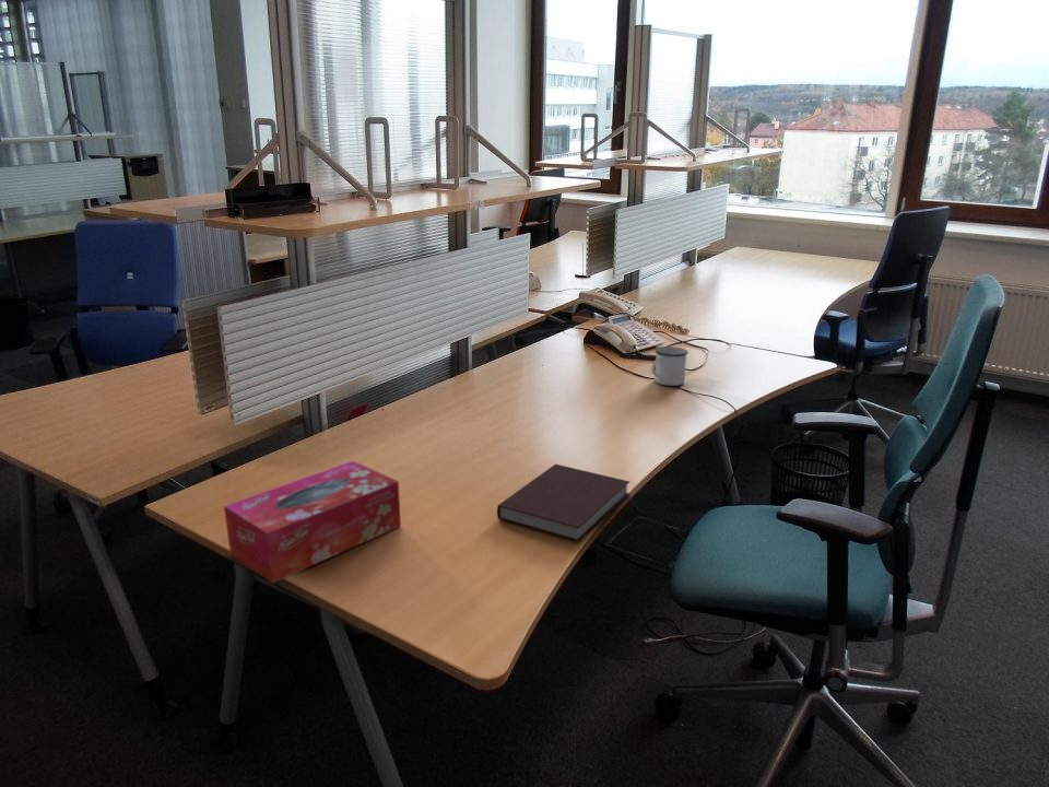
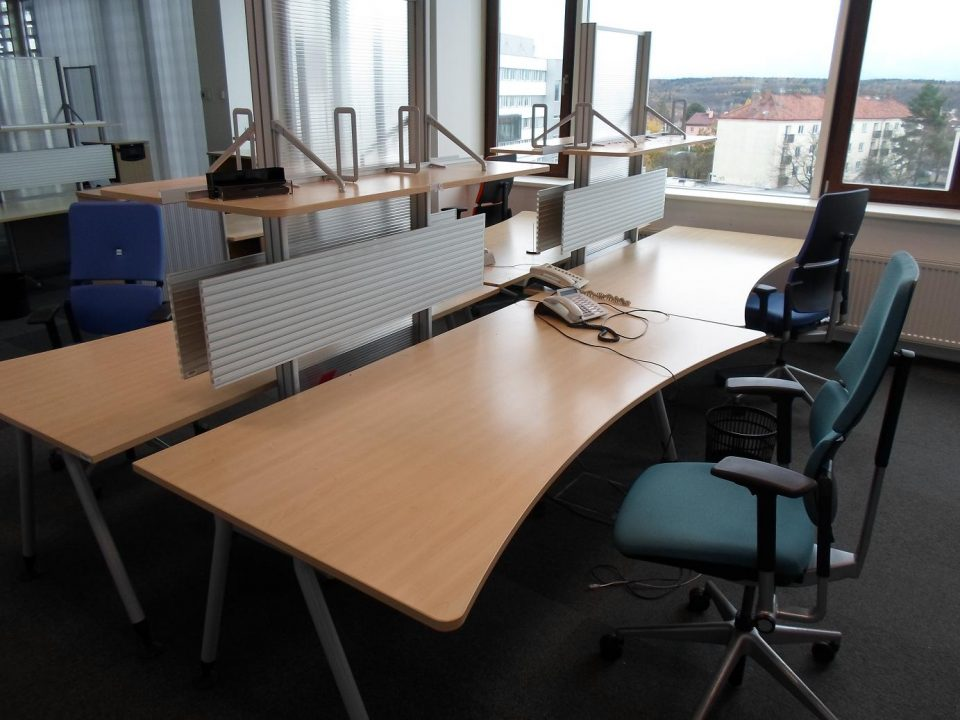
- mug [650,345,688,387]
- notebook [496,463,630,542]
- tissue box [223,460,402,584]
